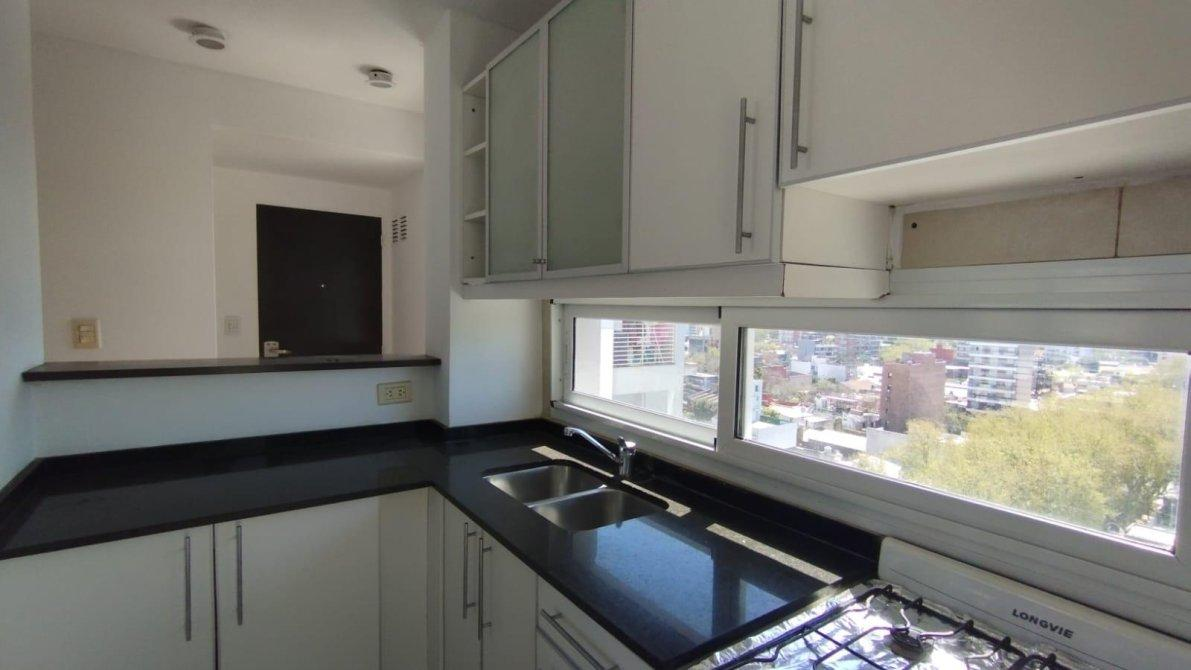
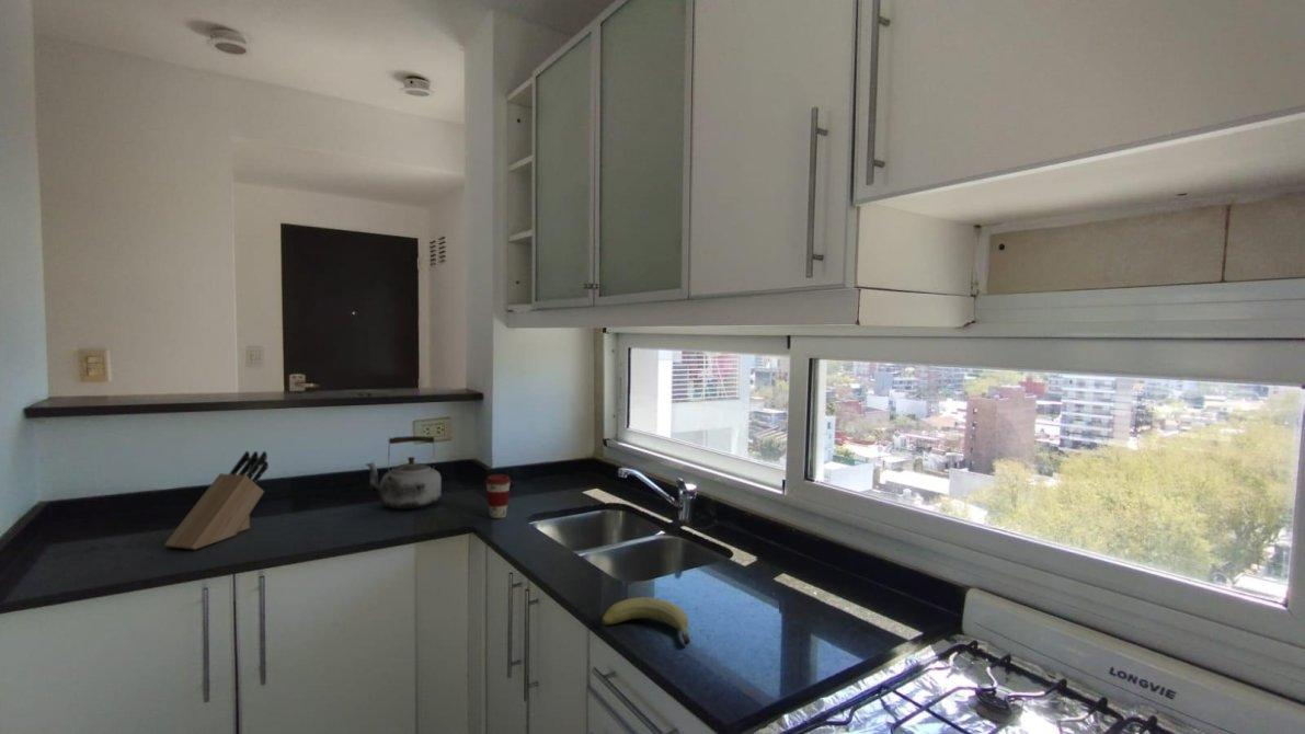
+ coffee cup [484,473,512,519]
+ fruit [600,596,691,646]
+ kettle [364,434,443,511]
+ knife block [163,450,270,551]
